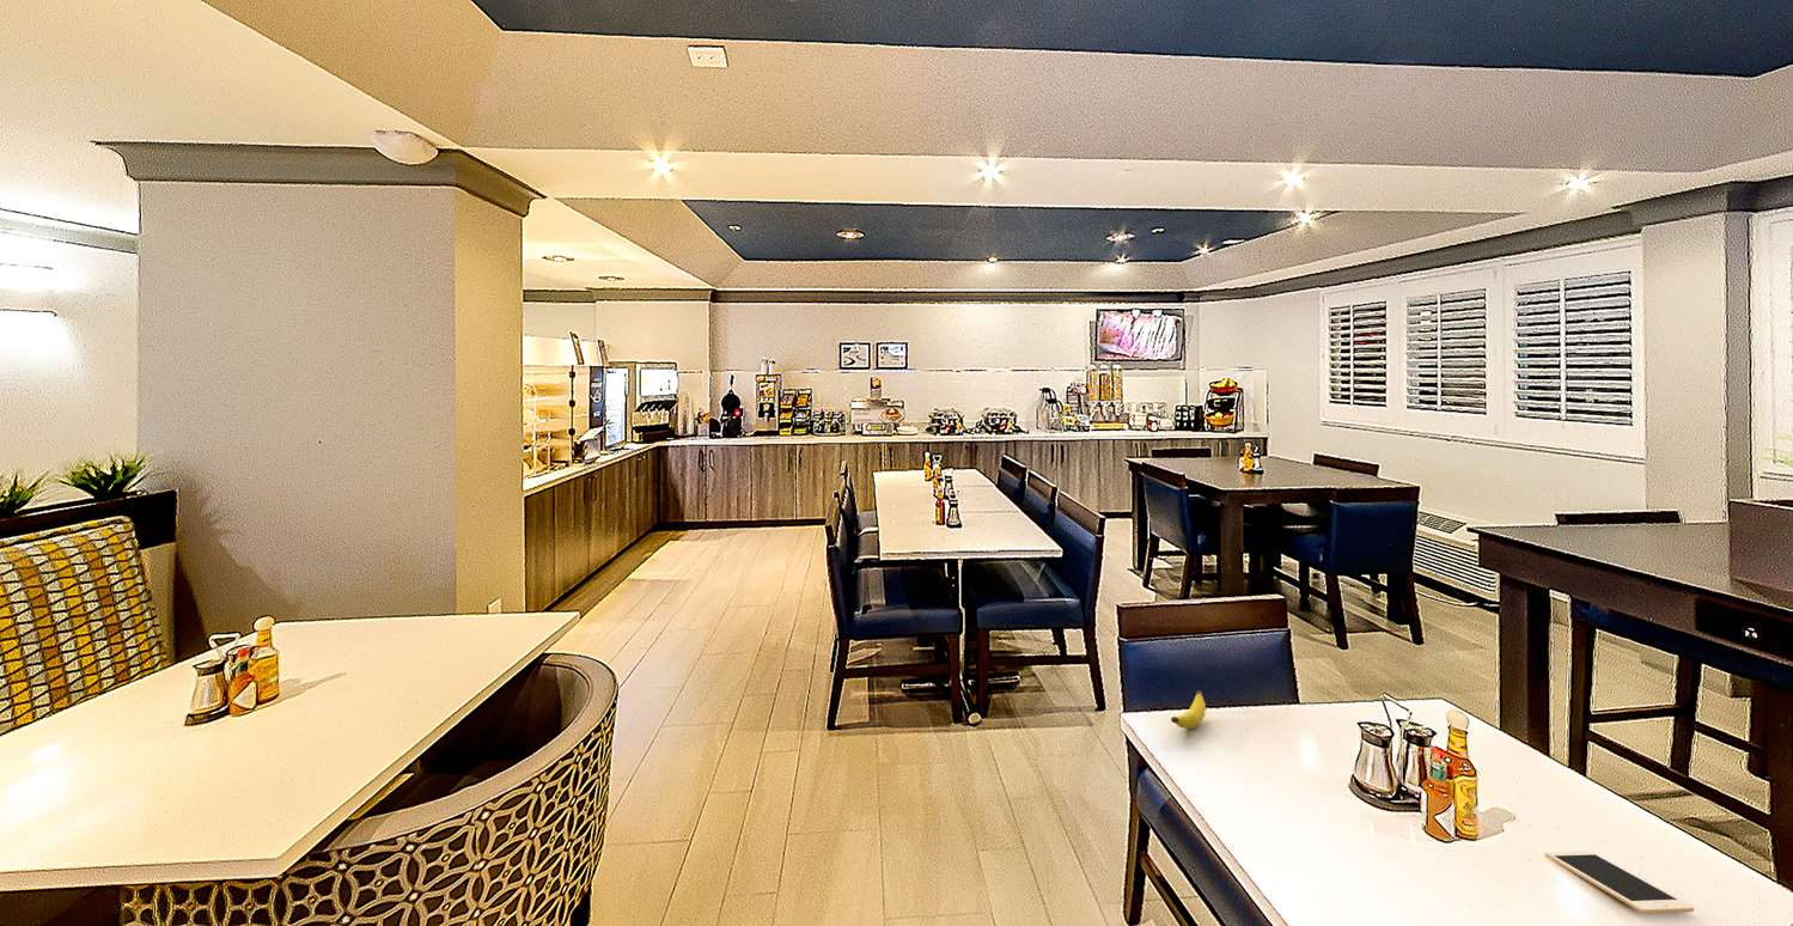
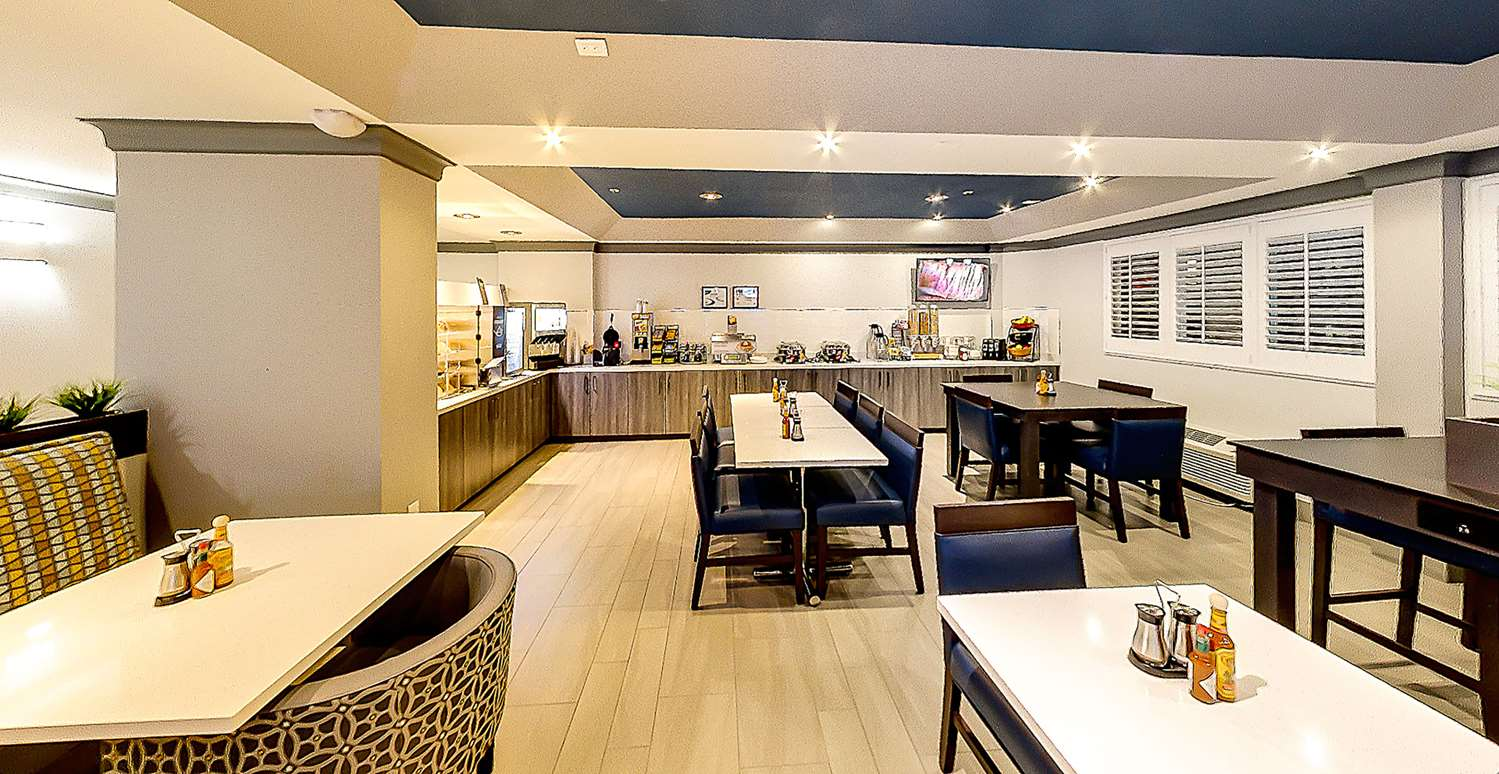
- banana [1170,689,1207,730]
- cell phone [1543,849,1695,915]
